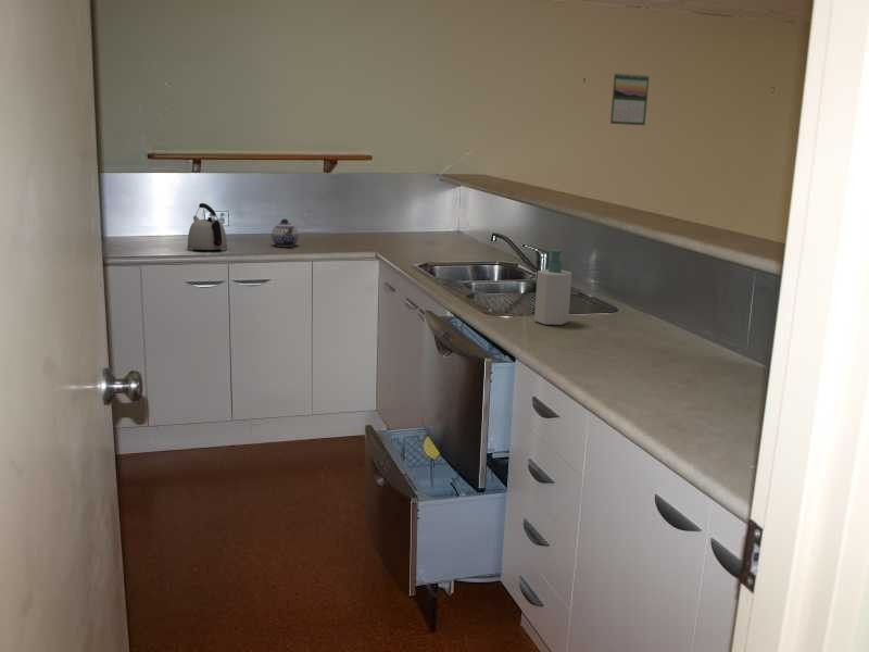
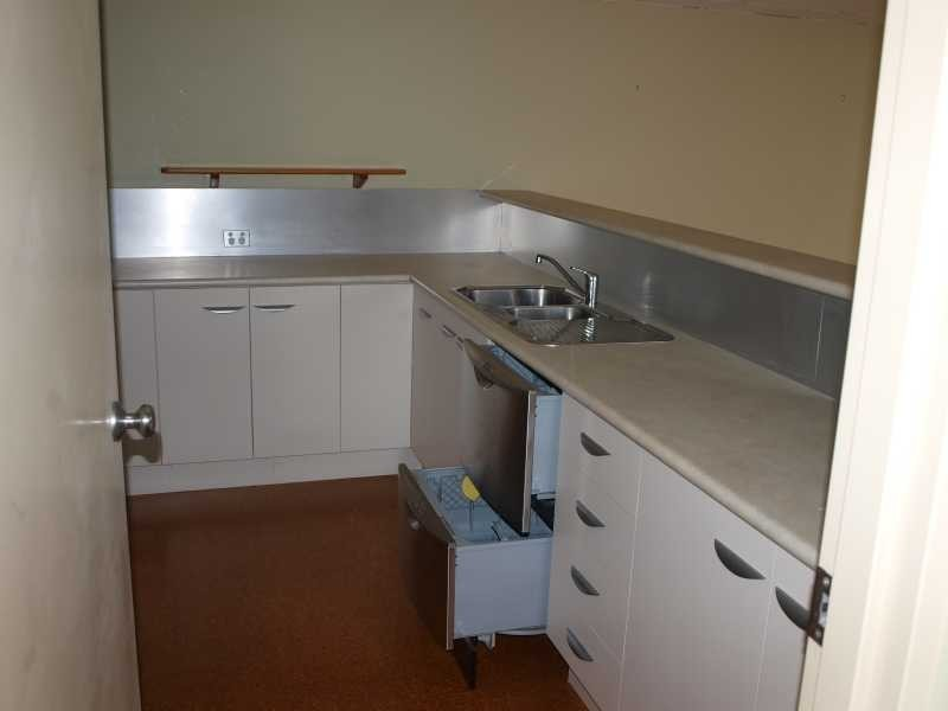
- soap bottle [533,248,572,326]
- teapot [270,217,300,248]
- kettle [186,202,228,252]
- calendar [609,72,651,126]
